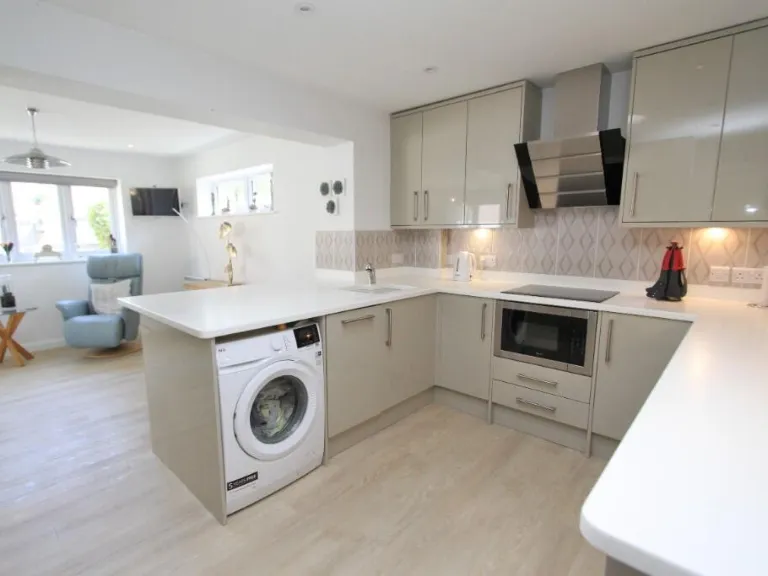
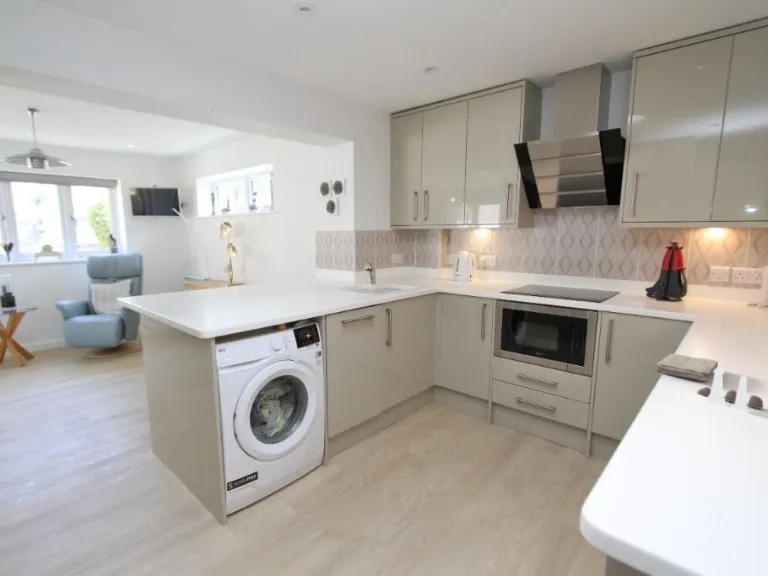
+ salt and pepper shaker set [696,367,764,412]
+ washcloth [655,353,719,382]
